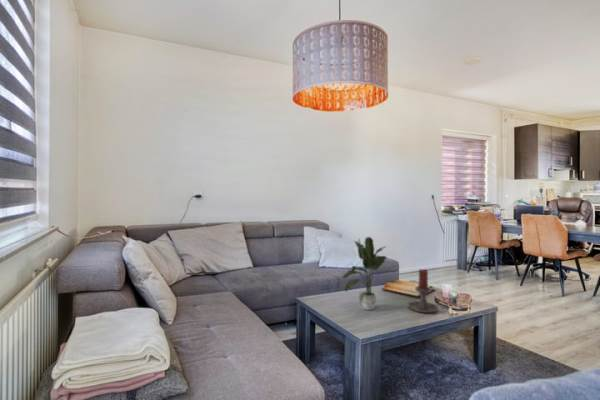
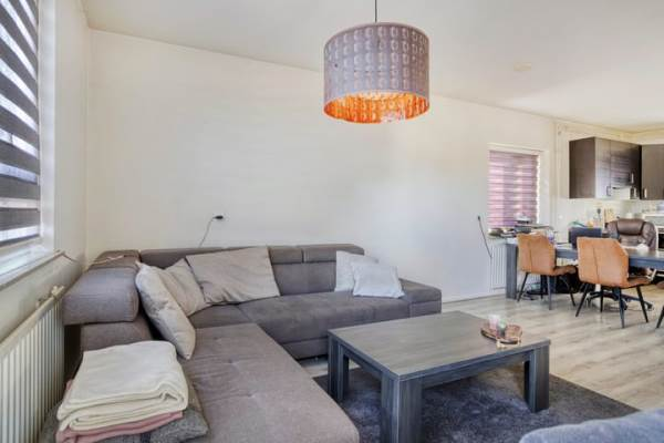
- bible [381,279,436,298]
- potted plant [341,236,388,311]
- candle holder [407,268,449,314]
